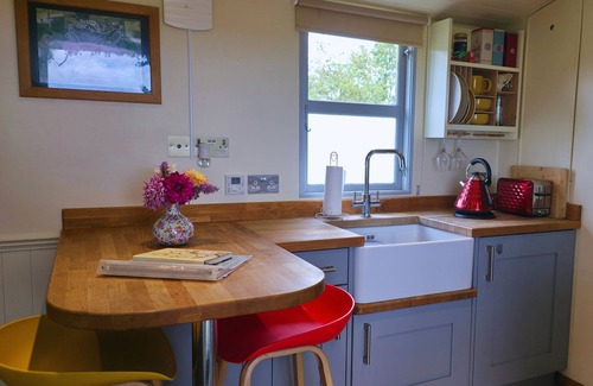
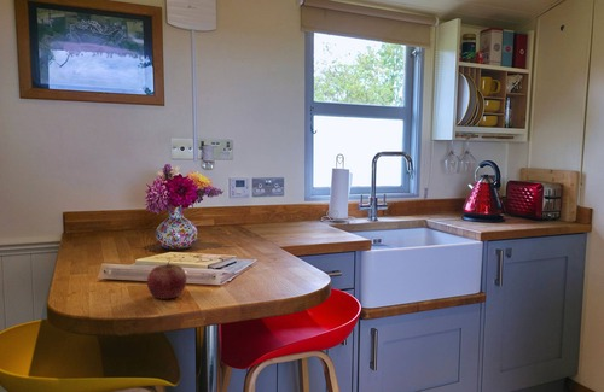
+ apple [146,259,187,300]
